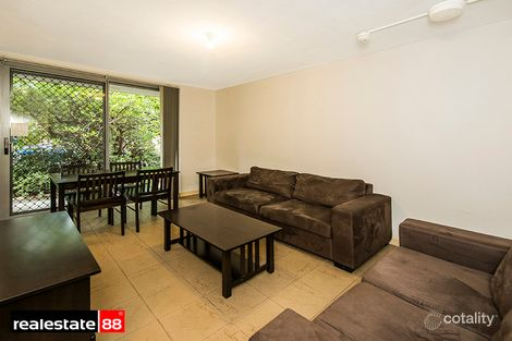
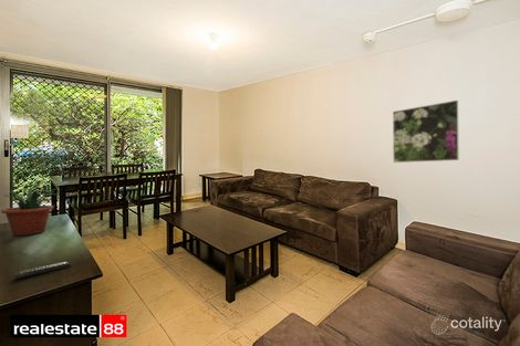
+ remote control [12,261,72,281]
+ potted plant [0,188,61,237]
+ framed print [392,99,460,164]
